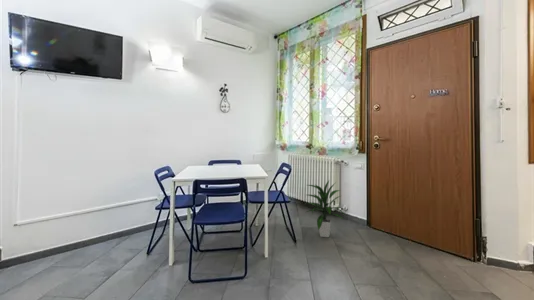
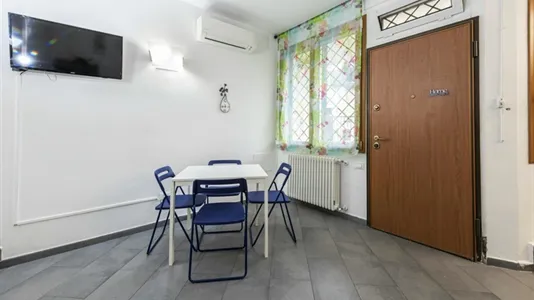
- indoor plant [304,178,346,238]
